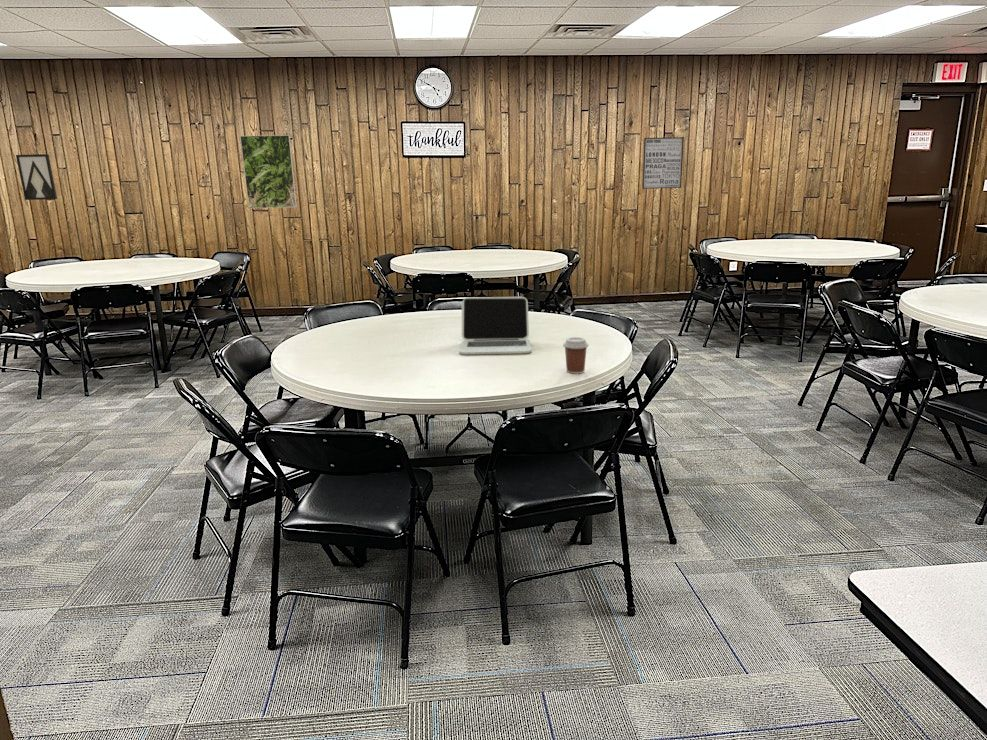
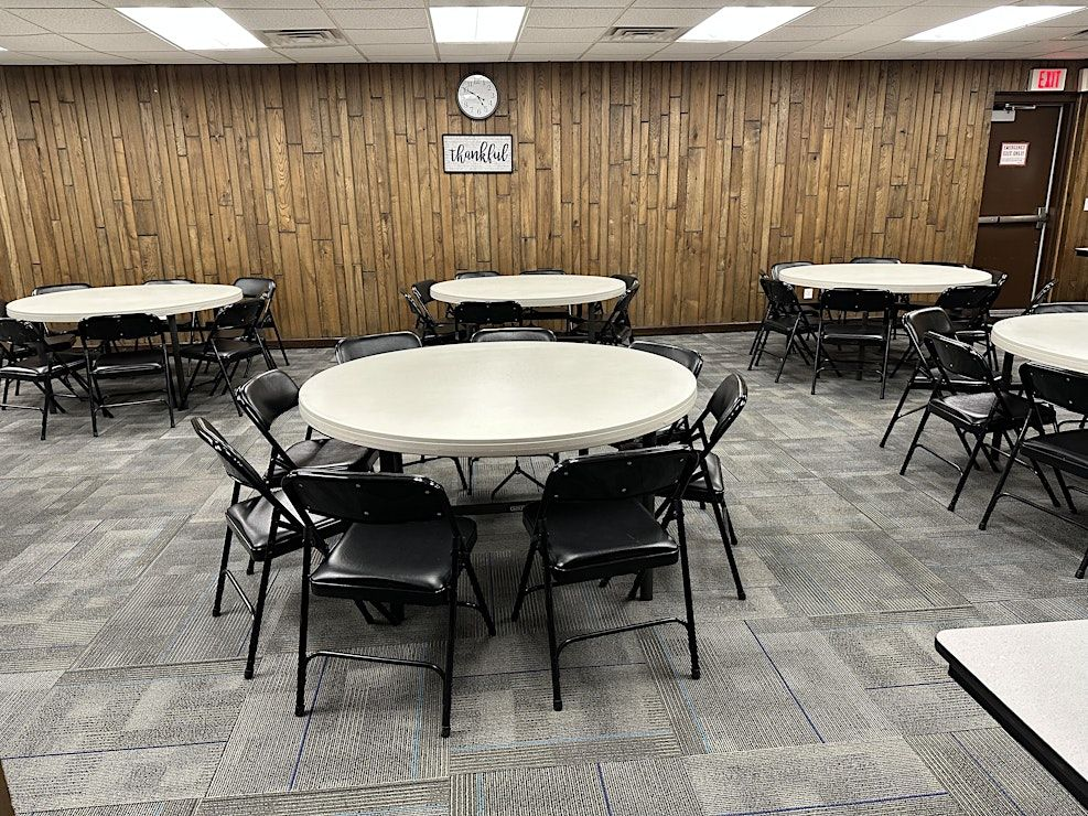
- wall art [15,153,58,201]
- laptop [458,295,532,356]
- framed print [239,134,298,209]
- wall art [641,136,685,190]
- coffee cup [562,336,590,375]
